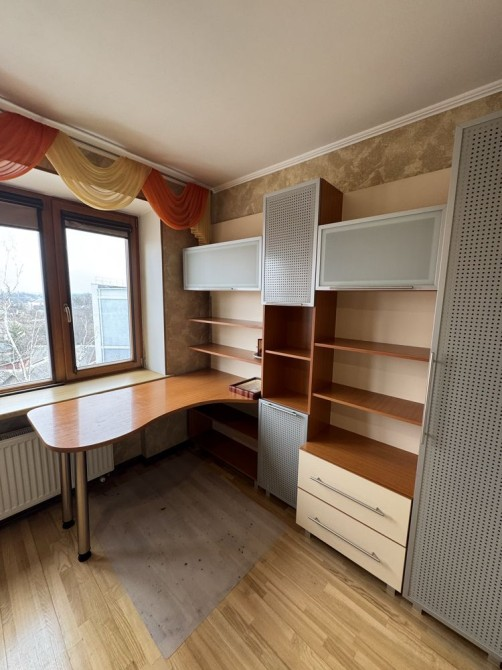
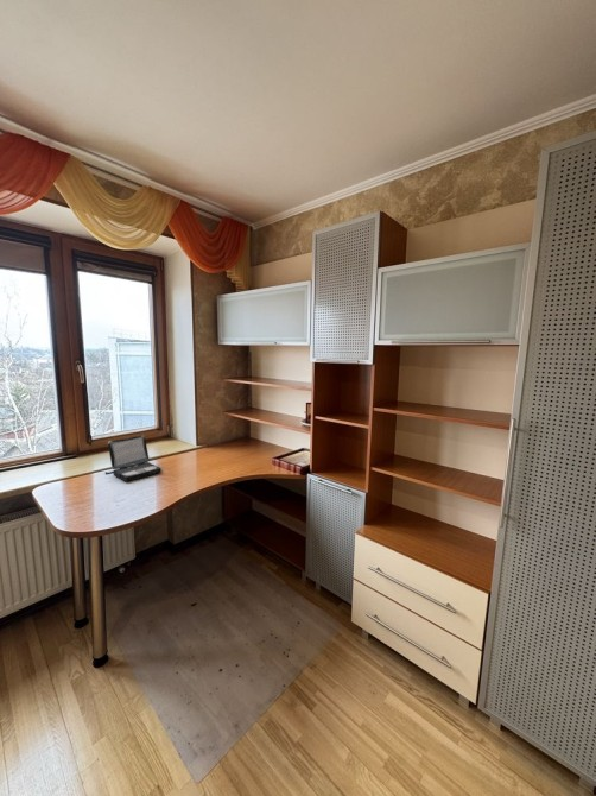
+ laptop [104,435,163,482]
